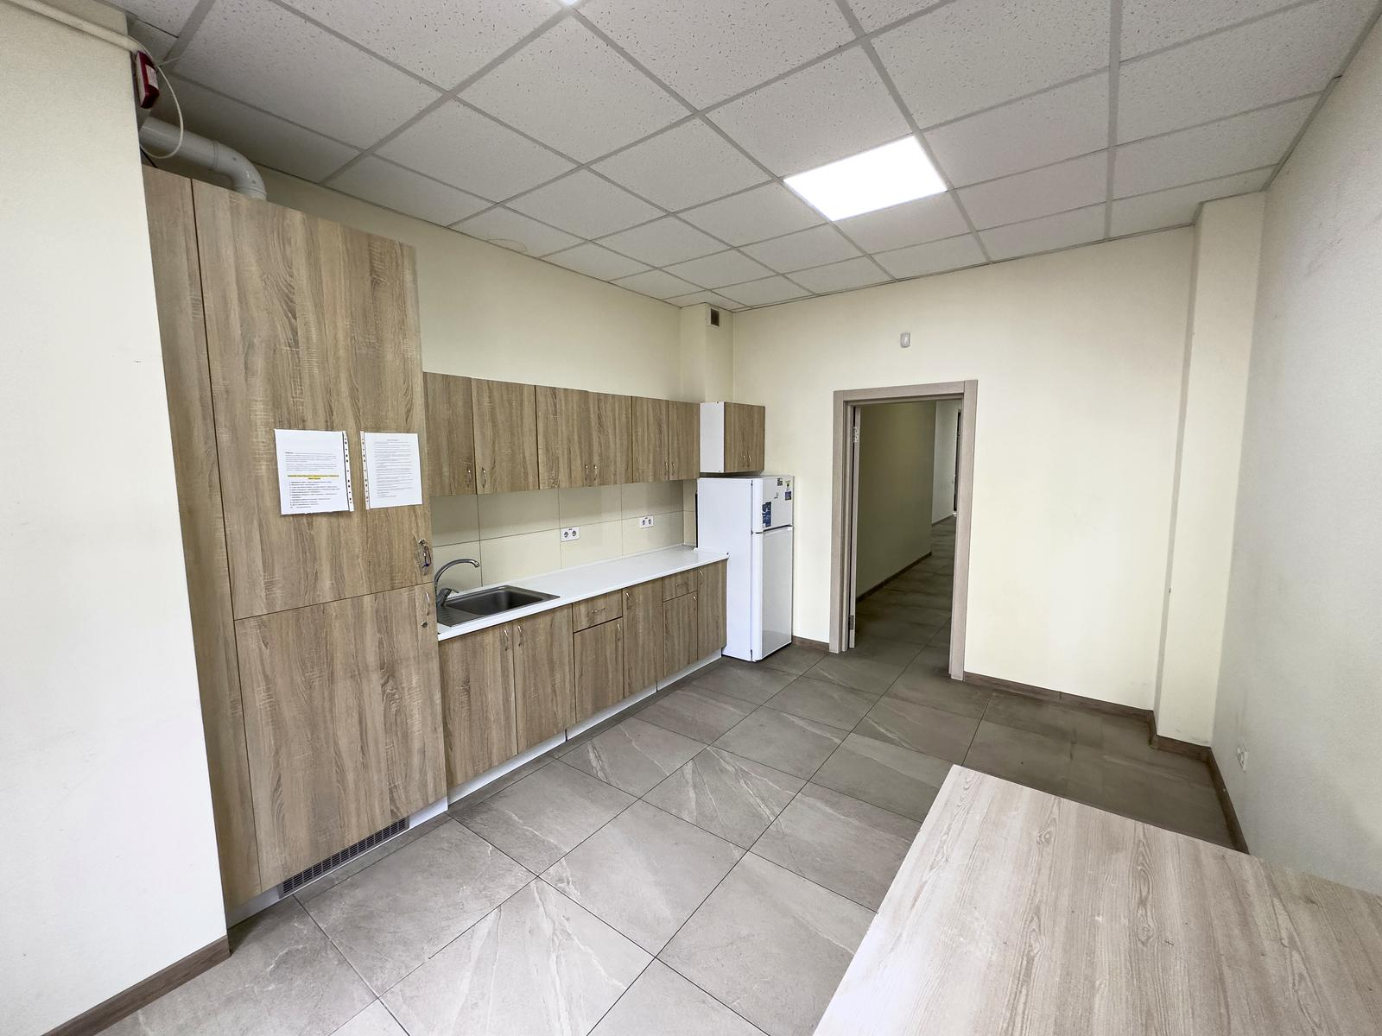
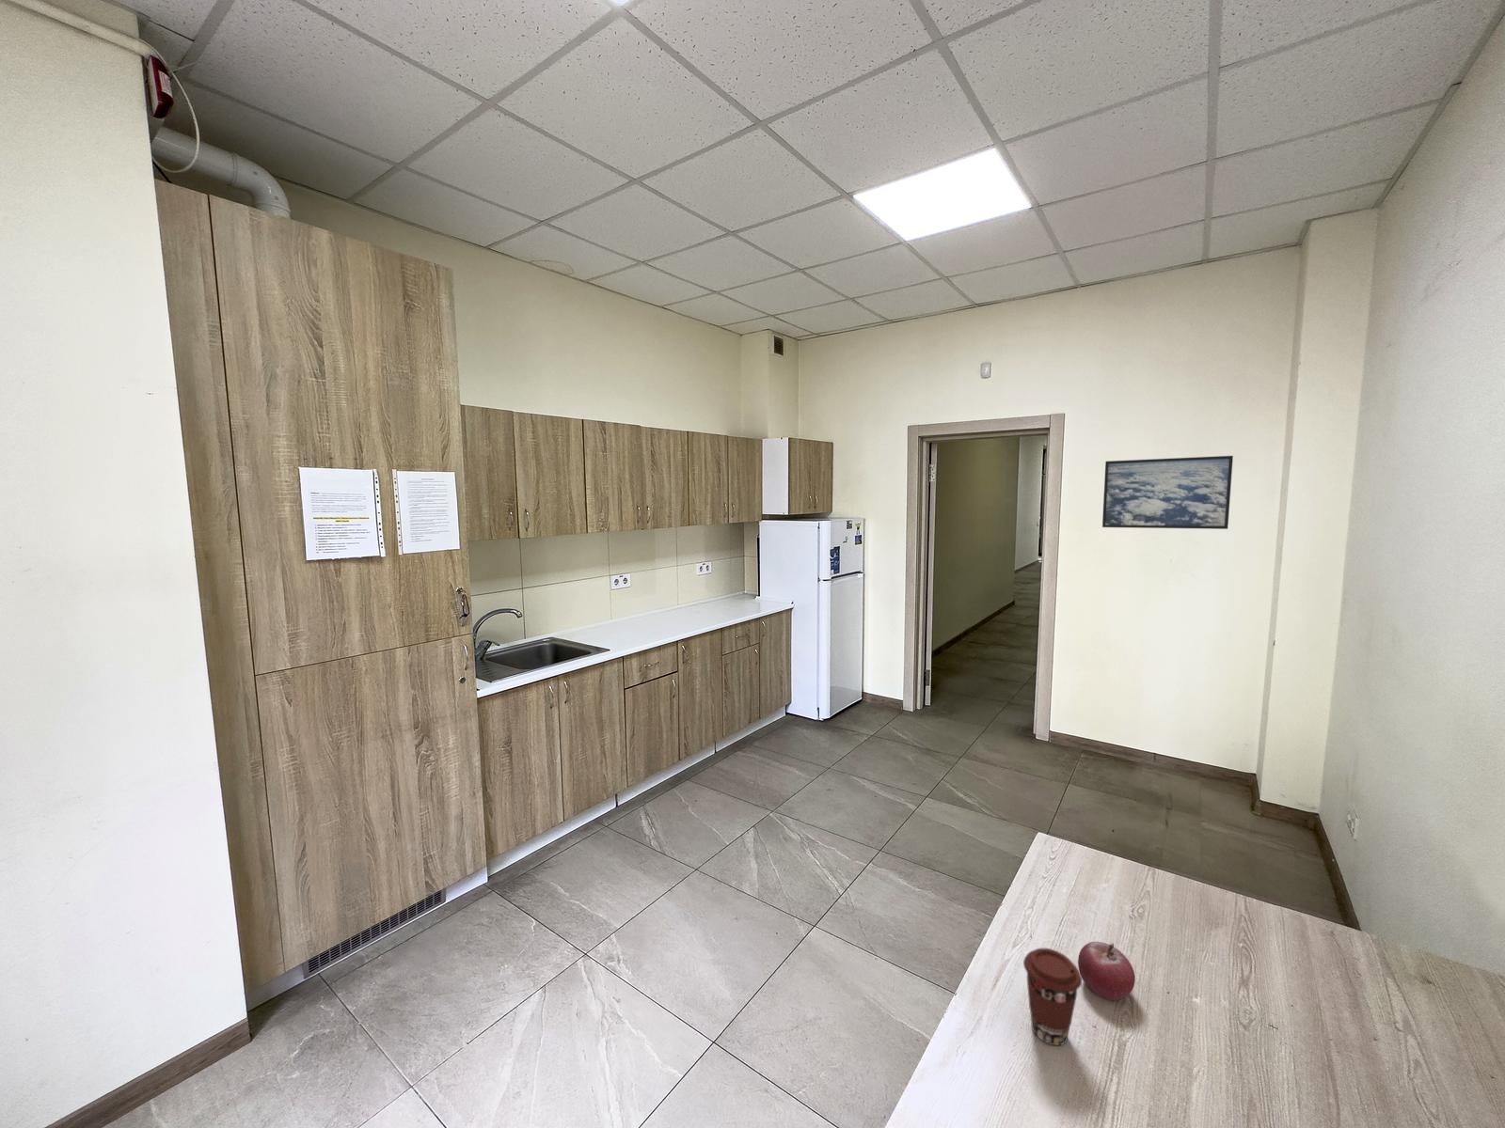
+ coffee cup [1023,948,1083,1046]
+ fruit [1077,941,1136,1001]
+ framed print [1101,455,1234,530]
